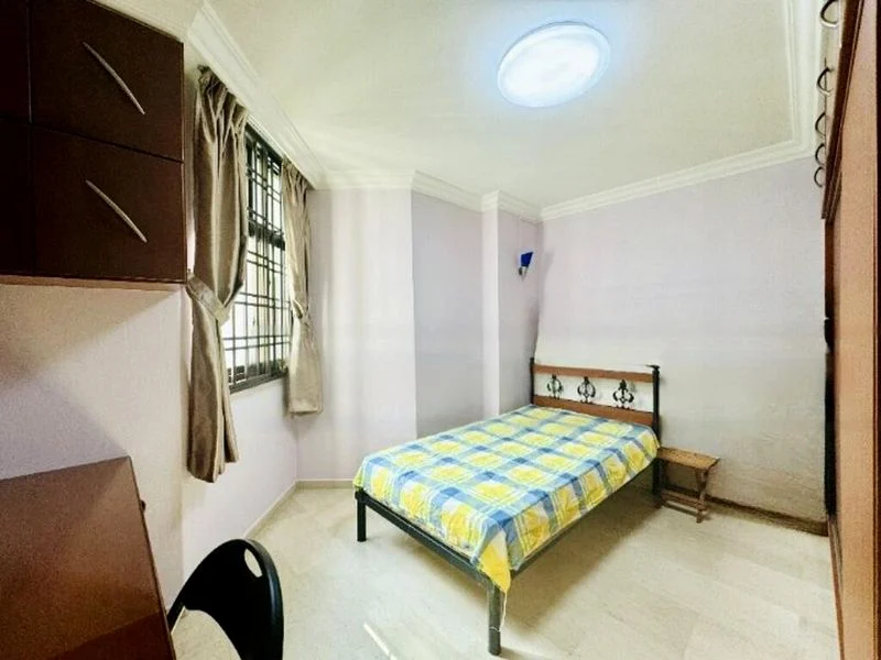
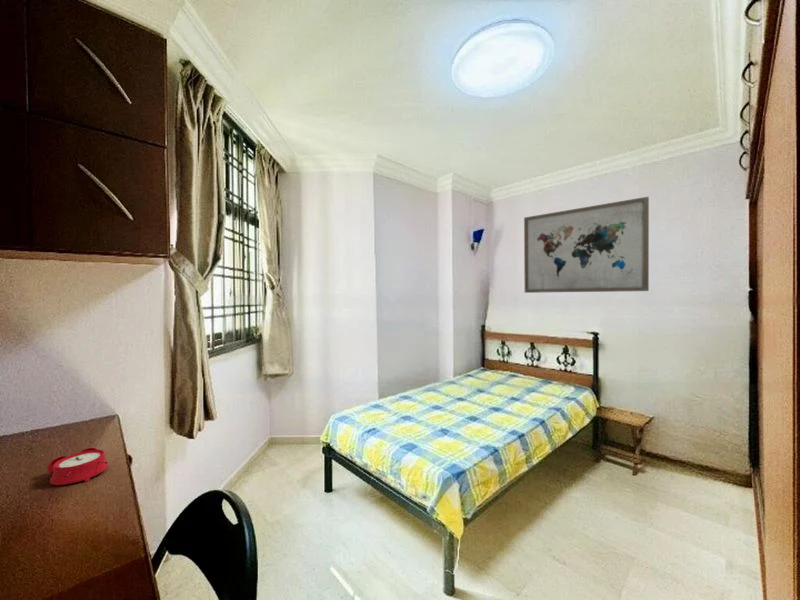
+ wall art [523,196,650,294]
+ alarm clock [47,446,109,486]
